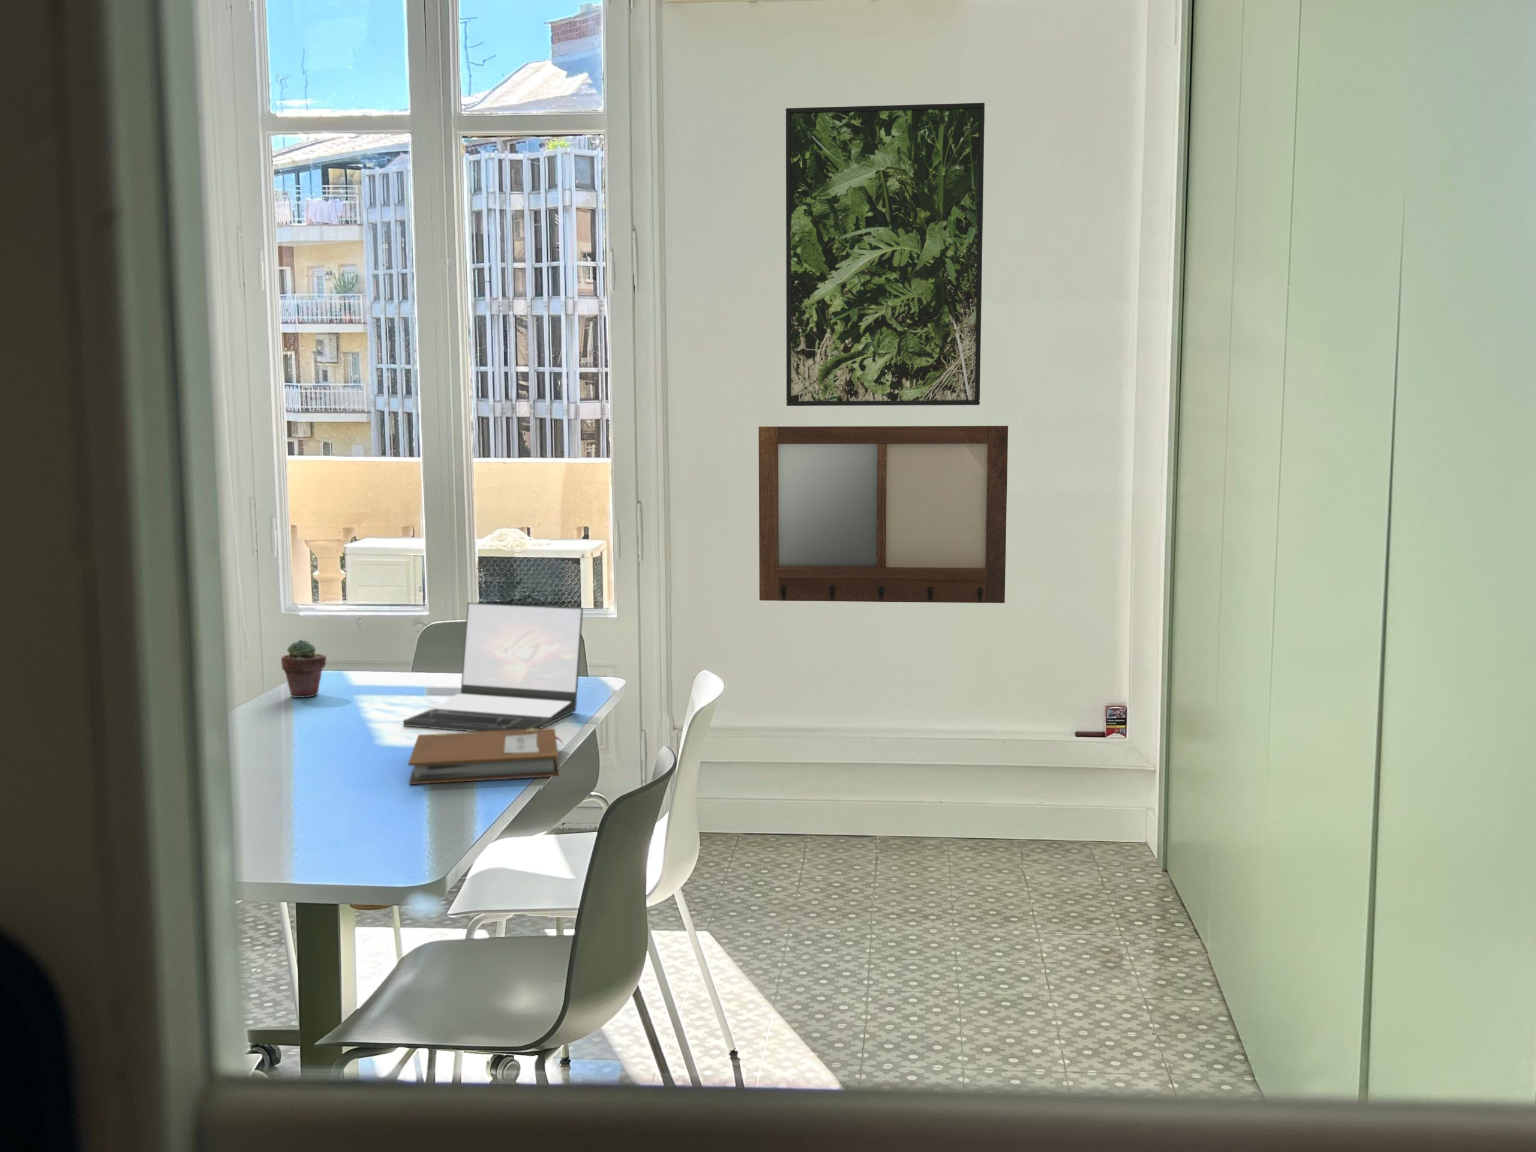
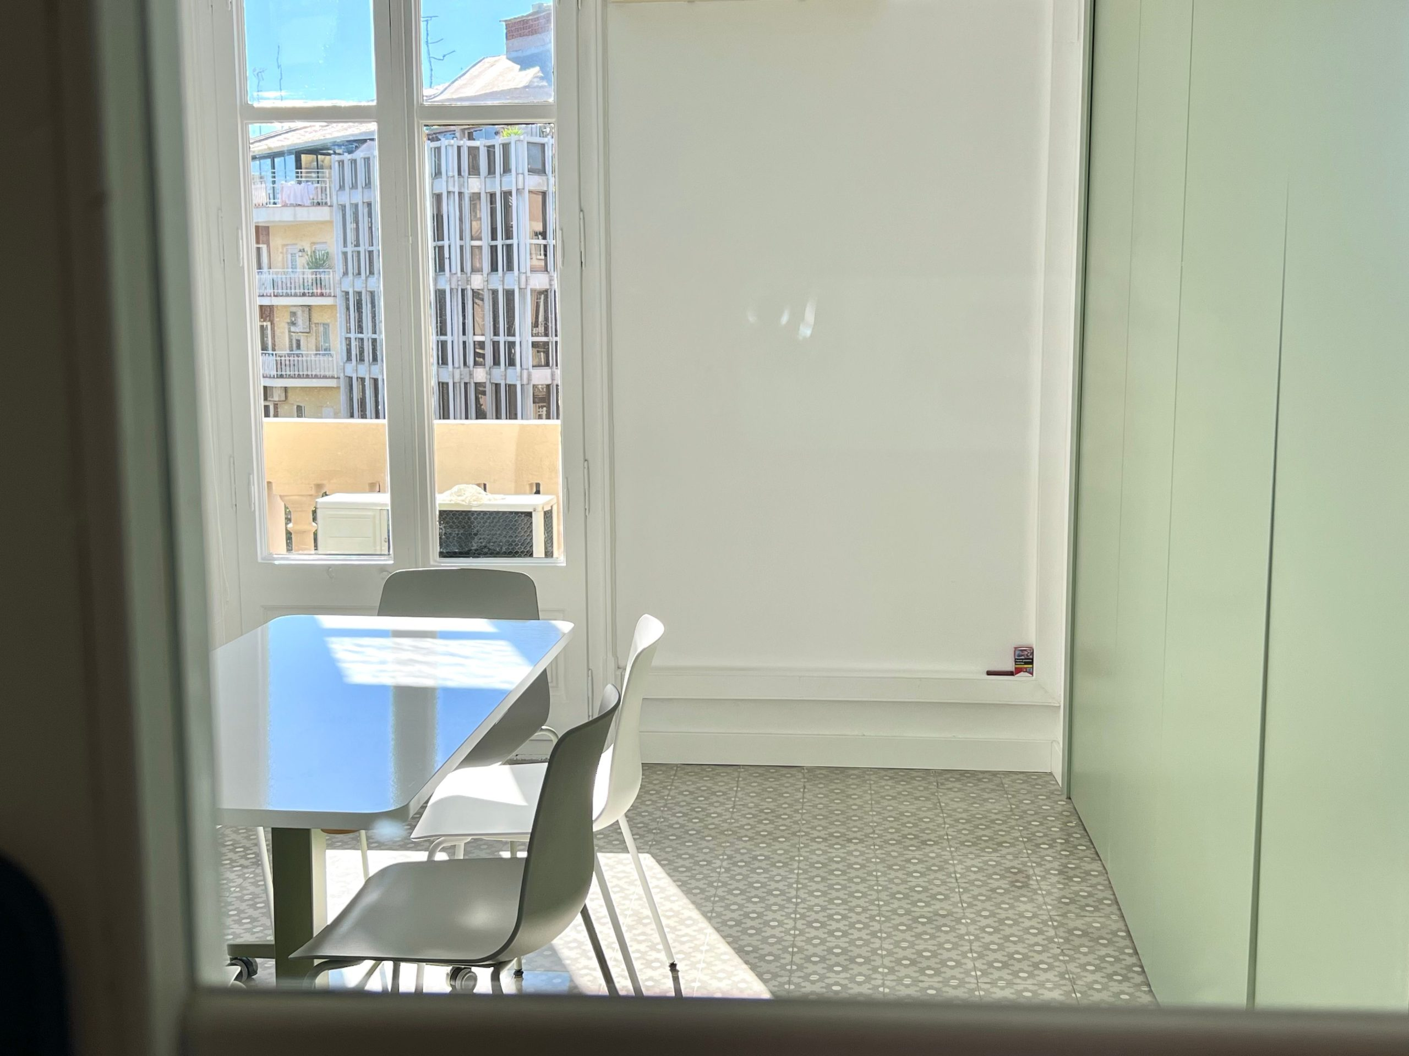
- potted succulent [281,639,327,698]
- notebook [408,727,564,785]
- writing board [758,426,1009,604]
- laptop [403,601,584,732]
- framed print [785,102,986,407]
